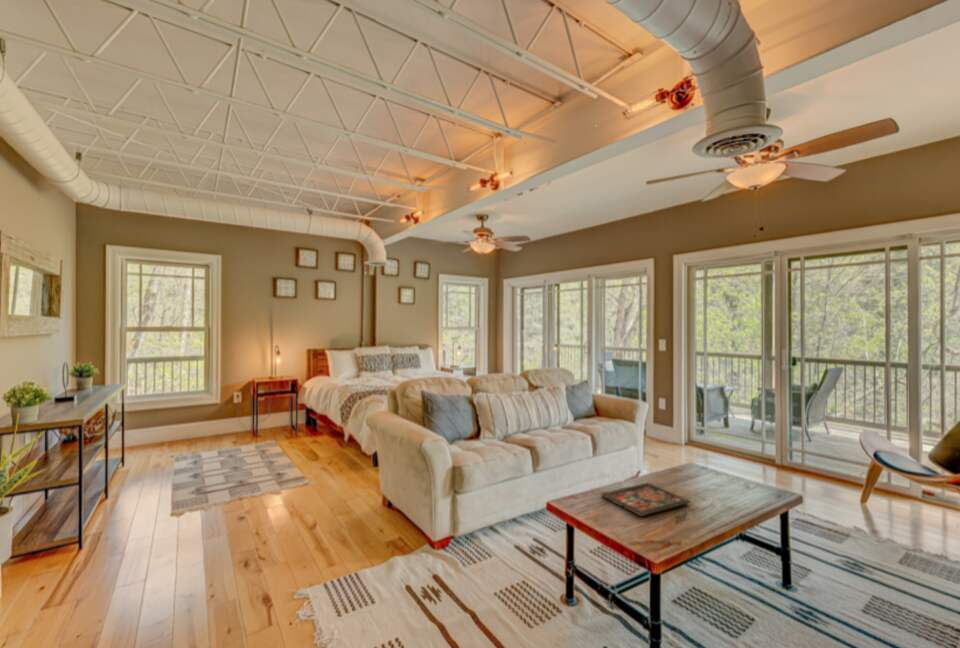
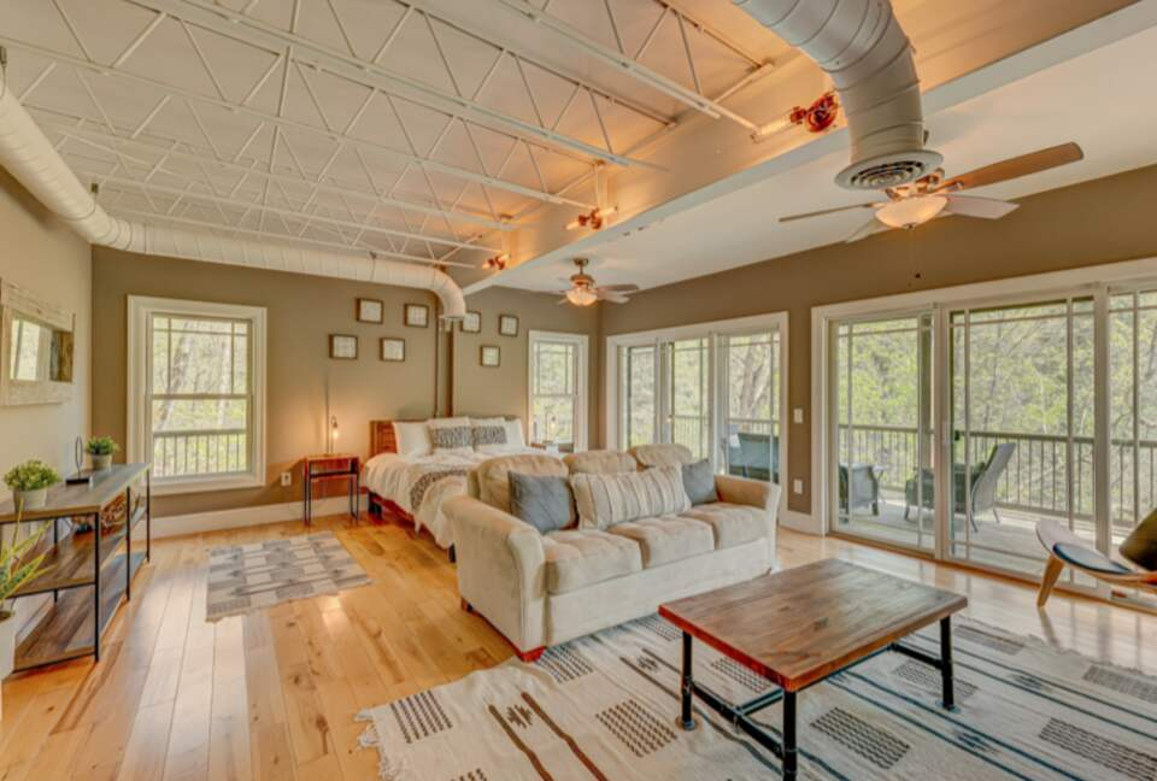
- board game [600,481,692,517]
